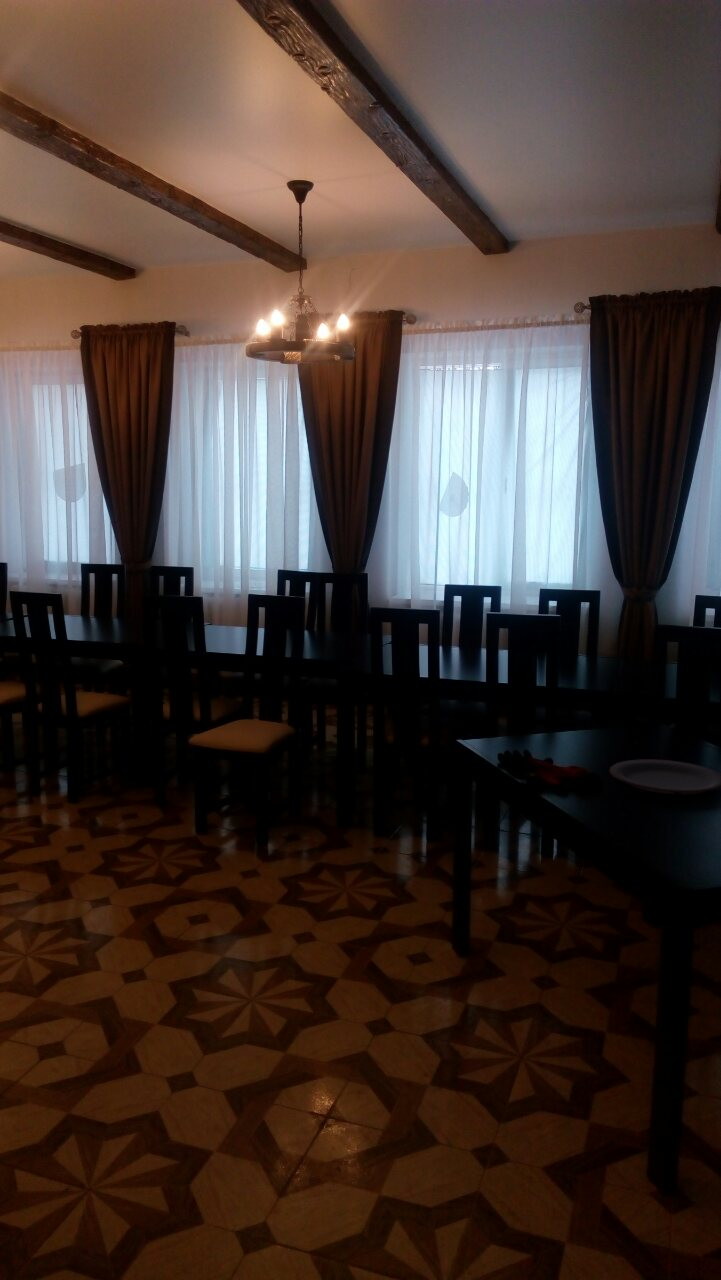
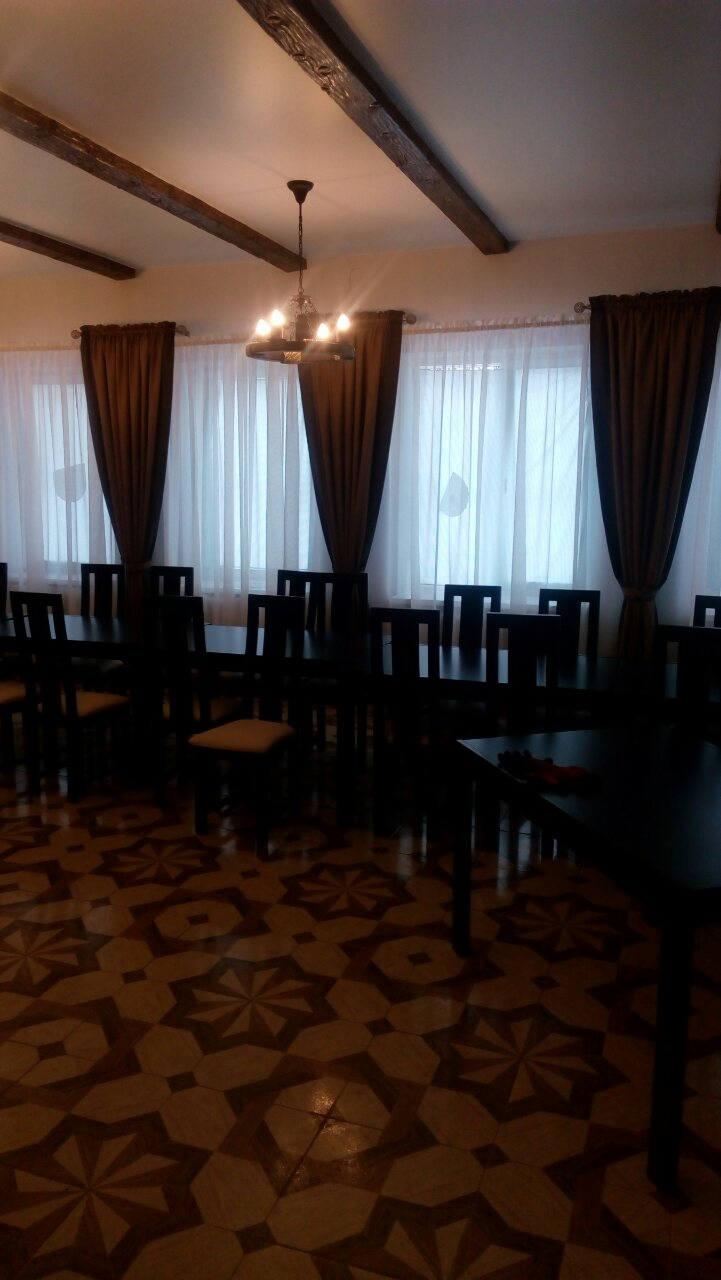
- plate [609,758,721,796]
